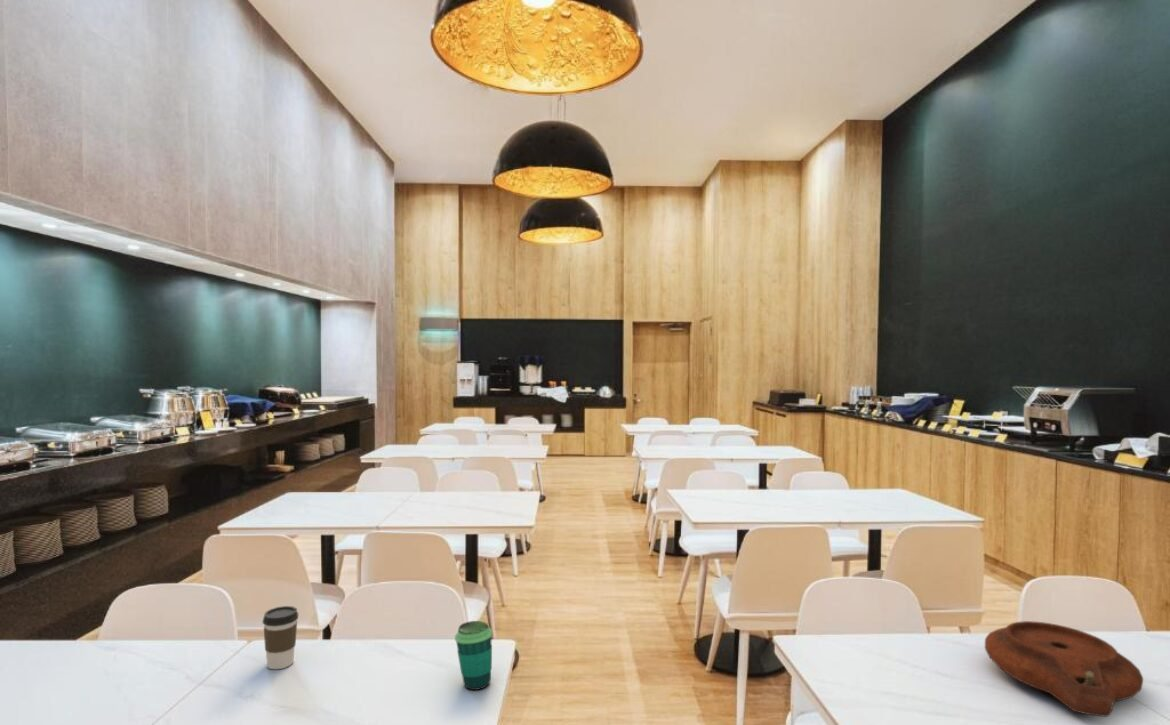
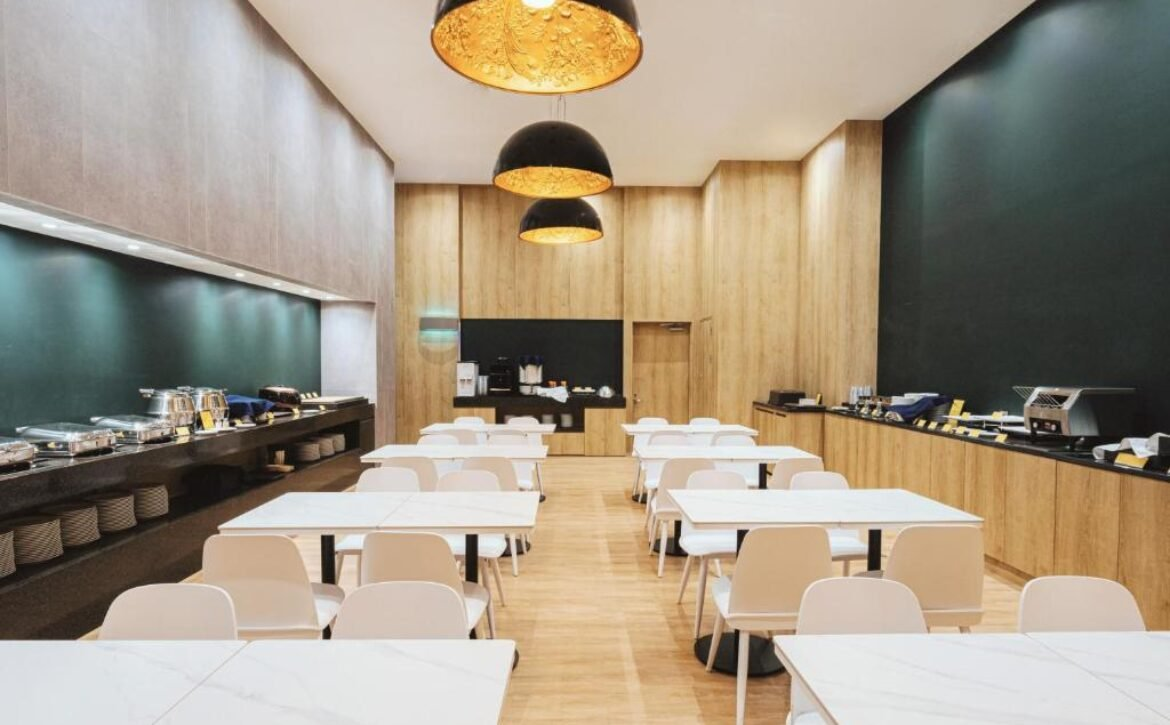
- coffee cup [262,605,299,670]
- plate [984,620,1144,718]
- cup [454,620,494,691]
